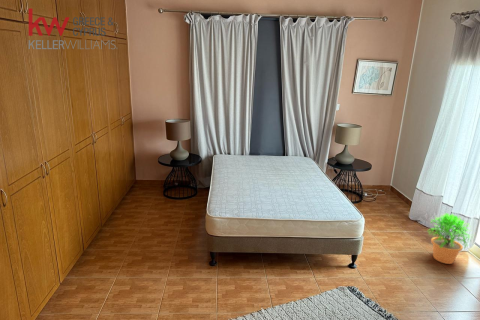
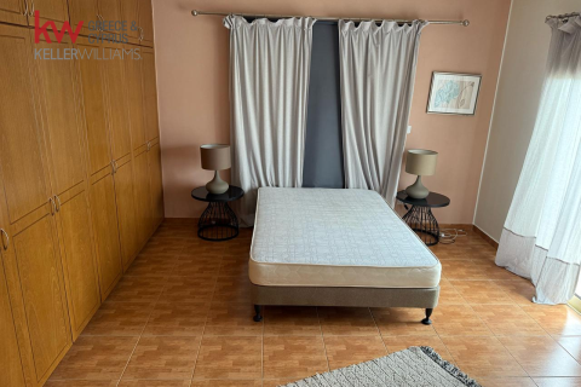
- potted plant [426,212,476,265]
